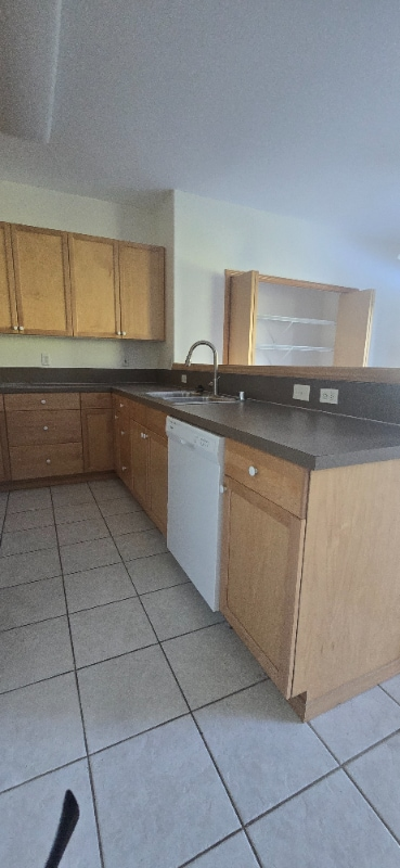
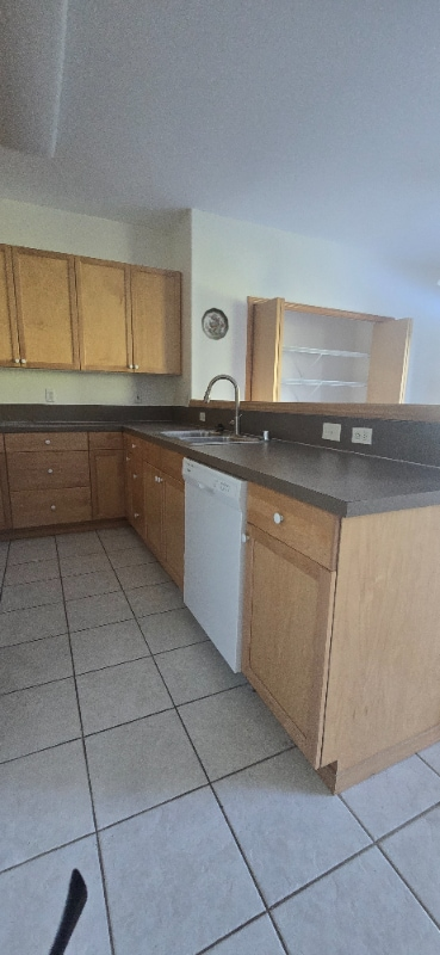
+ decorative plate [200,307,230,341]
